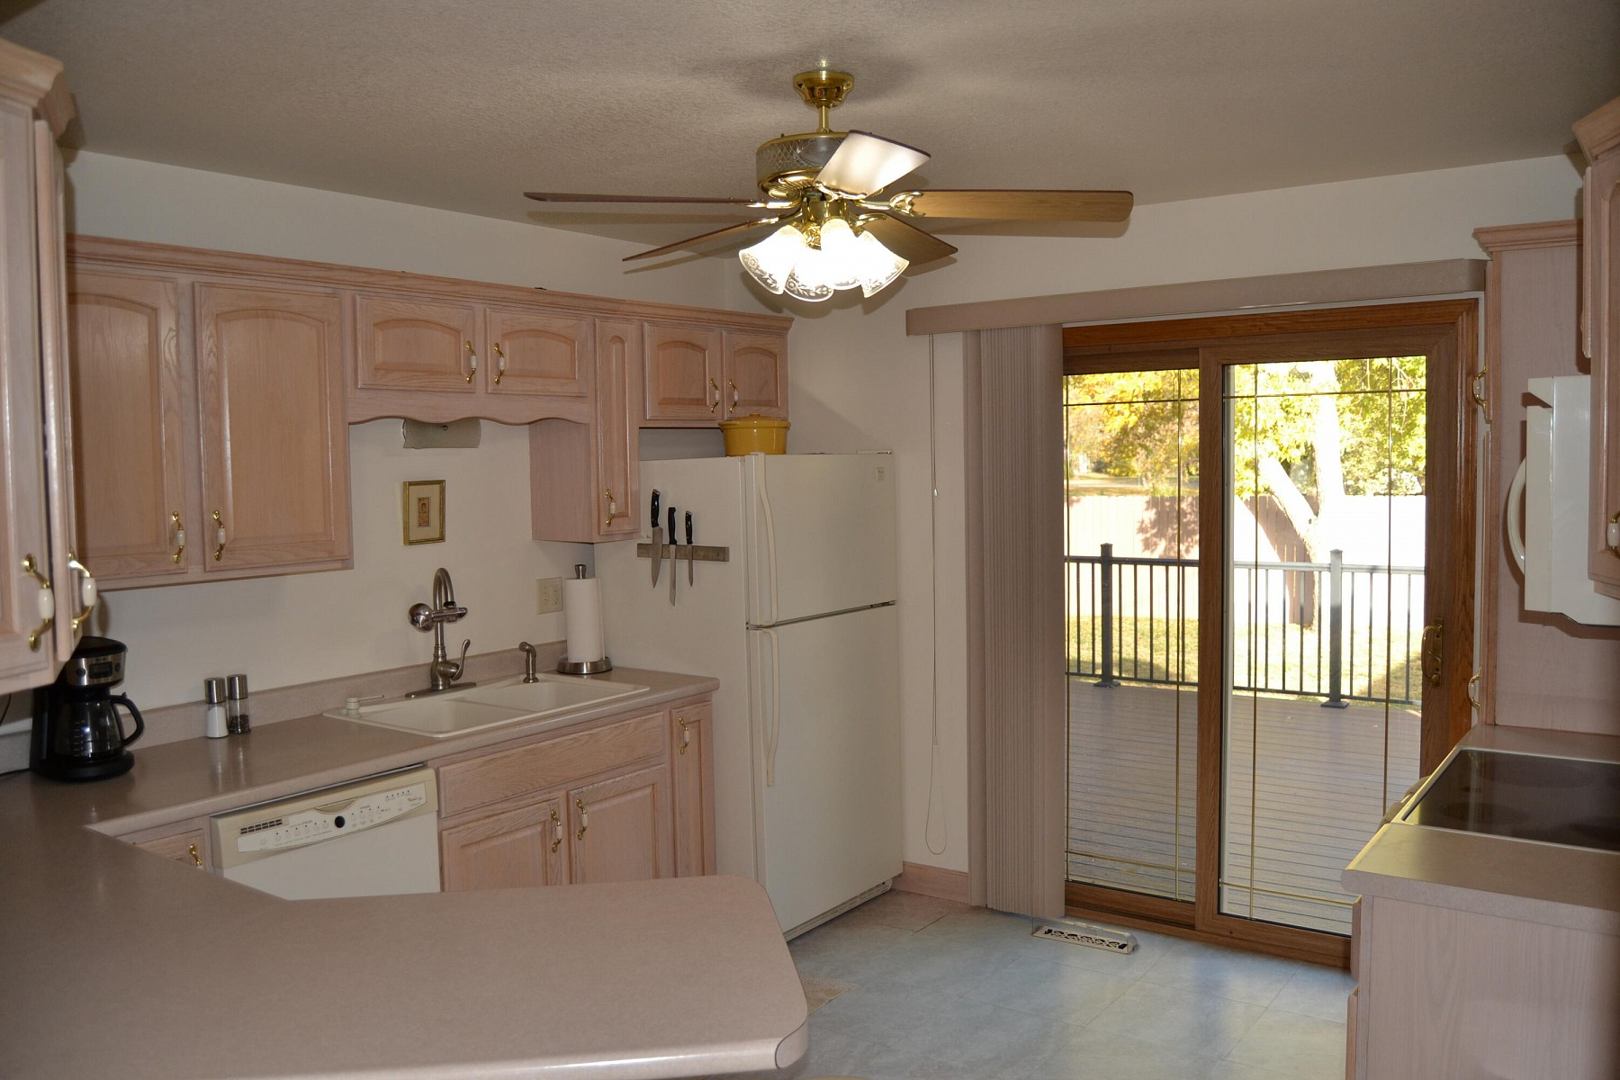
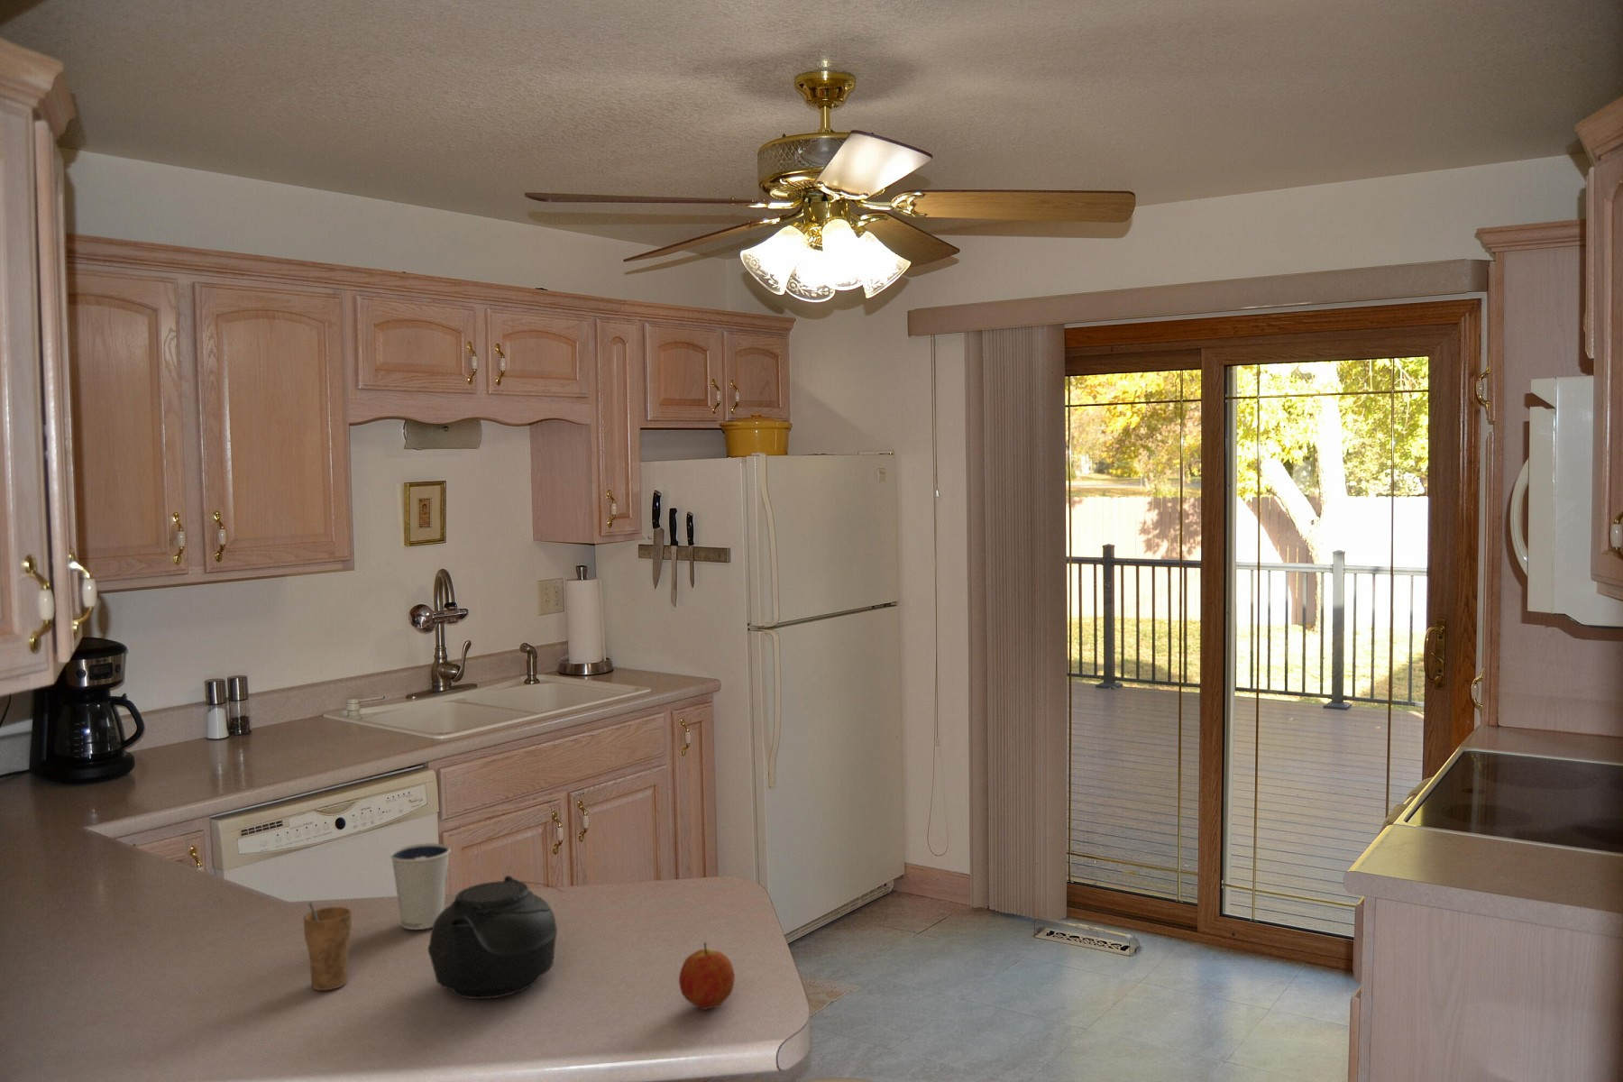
+ cup [302,902,353,991]
+ dixie cup [390,842,452,931]
+ fruit [677,942,735,1011]
+ teapot [427,874,564,1000]
